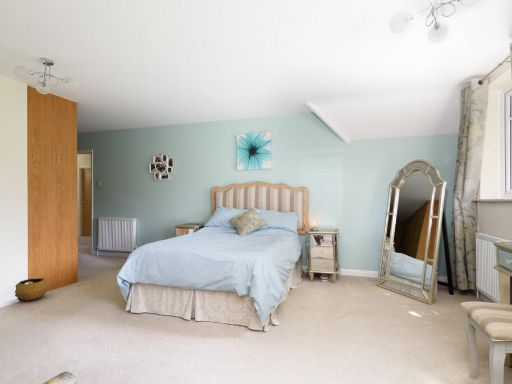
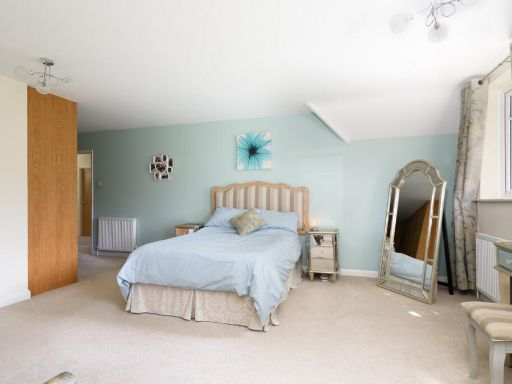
- clay pot [14,277,49,303]
